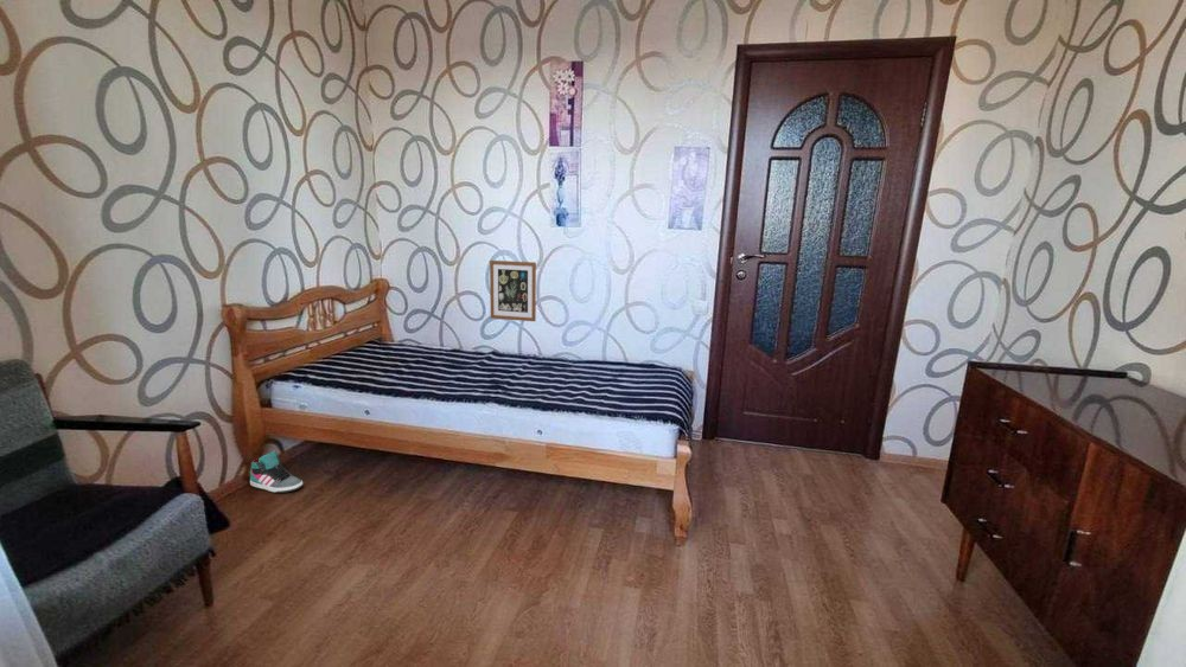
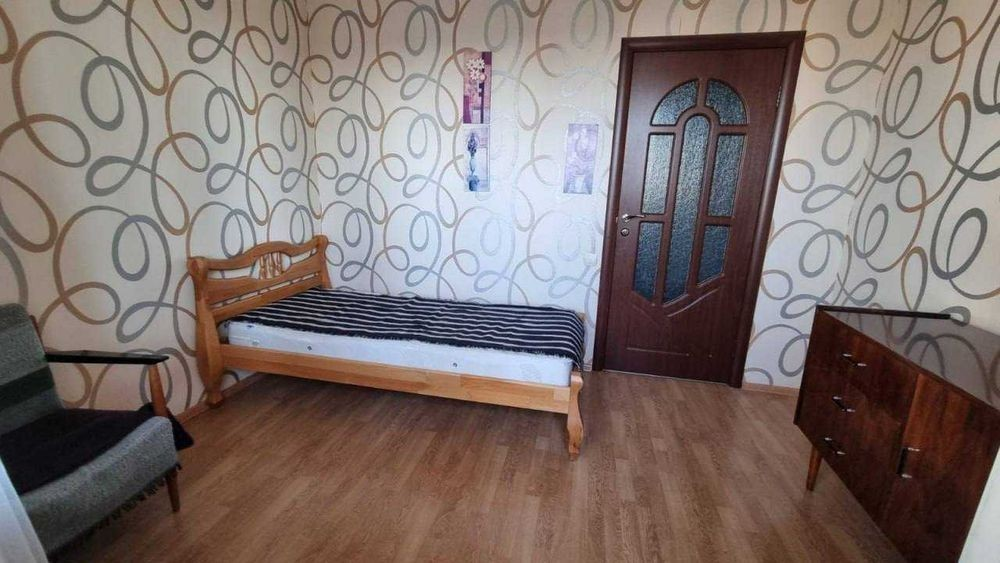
- sneaker [249,449,304,494]
- wall art [489,259,537,322]
